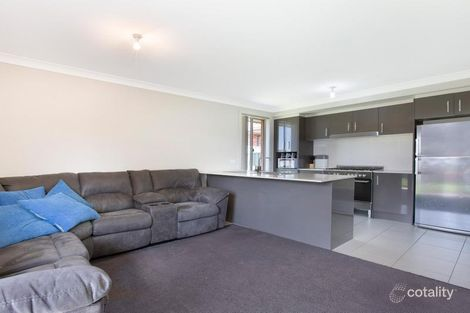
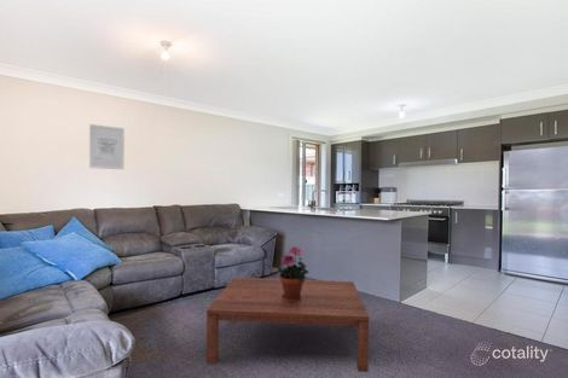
+ wall art [88,123,126,170]
+ potted plant [277,245,309,302]
+ coffee table [205,277,370,373]
